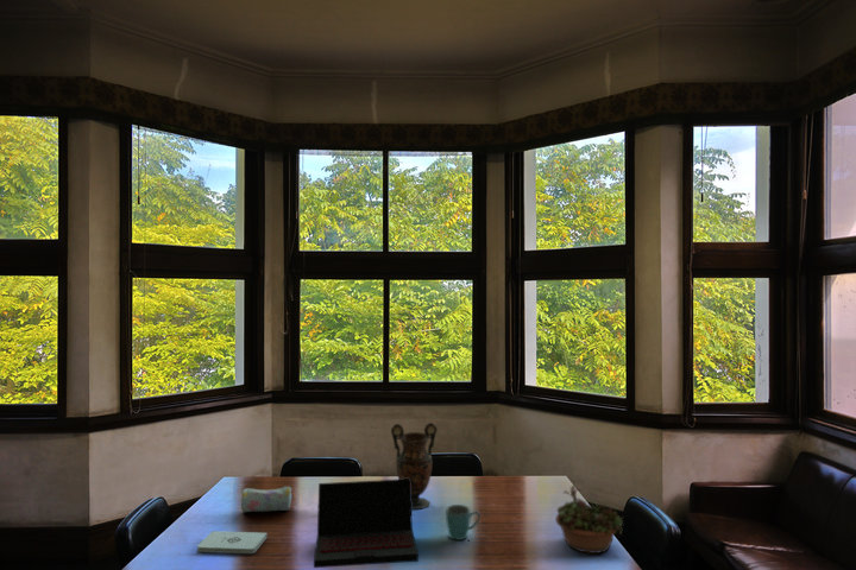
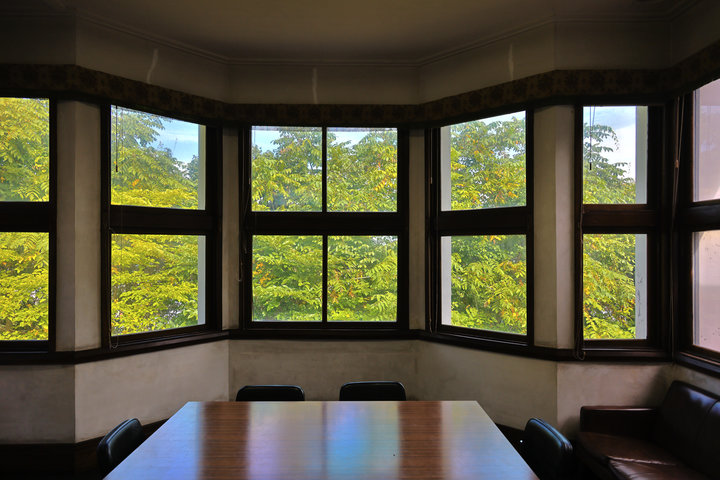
- succulent planter [554,483,624,555]
- mug [445,504,482,540]
- vase [390,422,439,511]
- notepad [196,530,269,555]
- laptop [313,479,420,569]
- pencil case [240,484,294,513]
